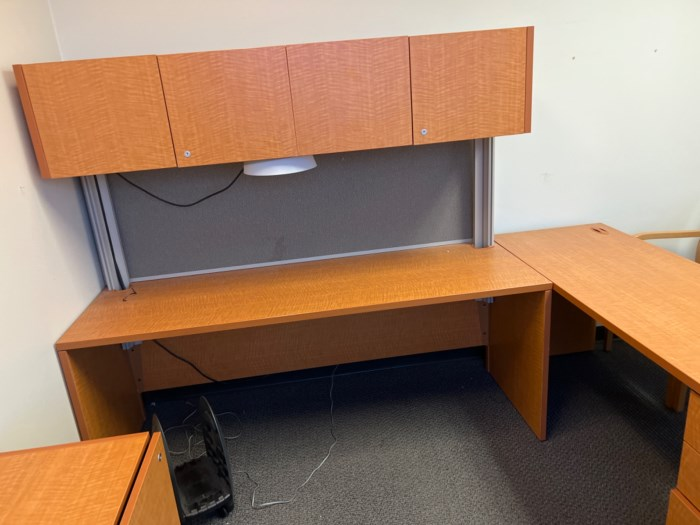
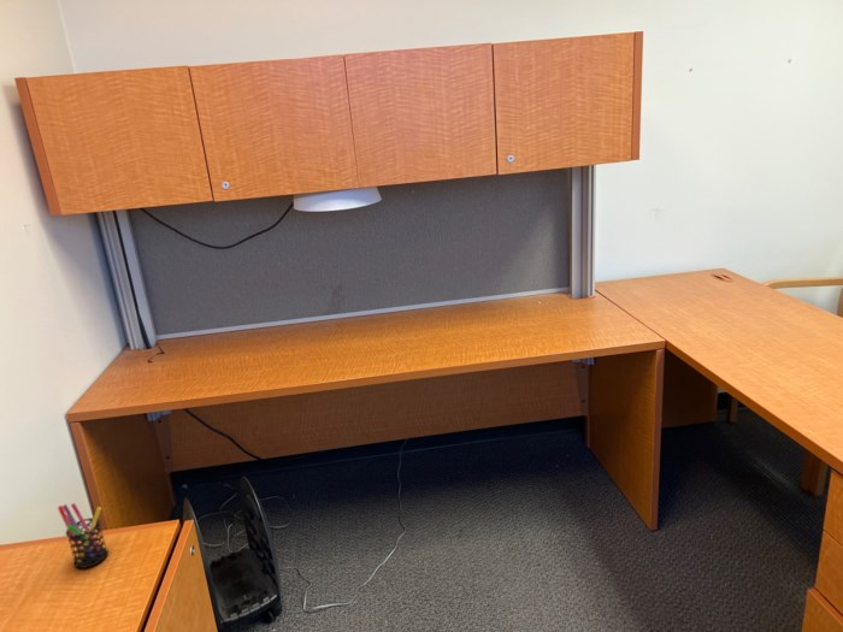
+ pen holder [57,502,110,569]
